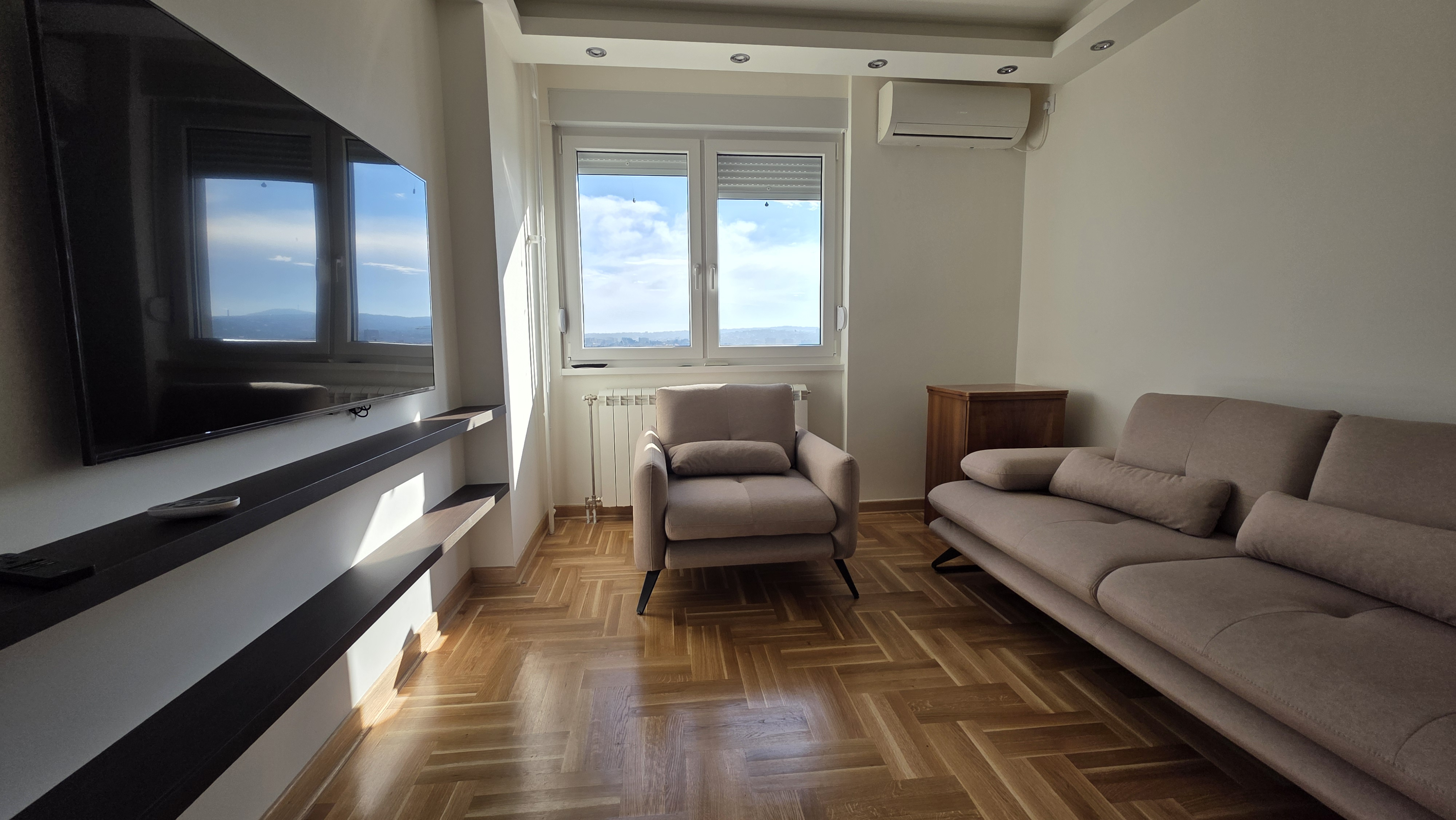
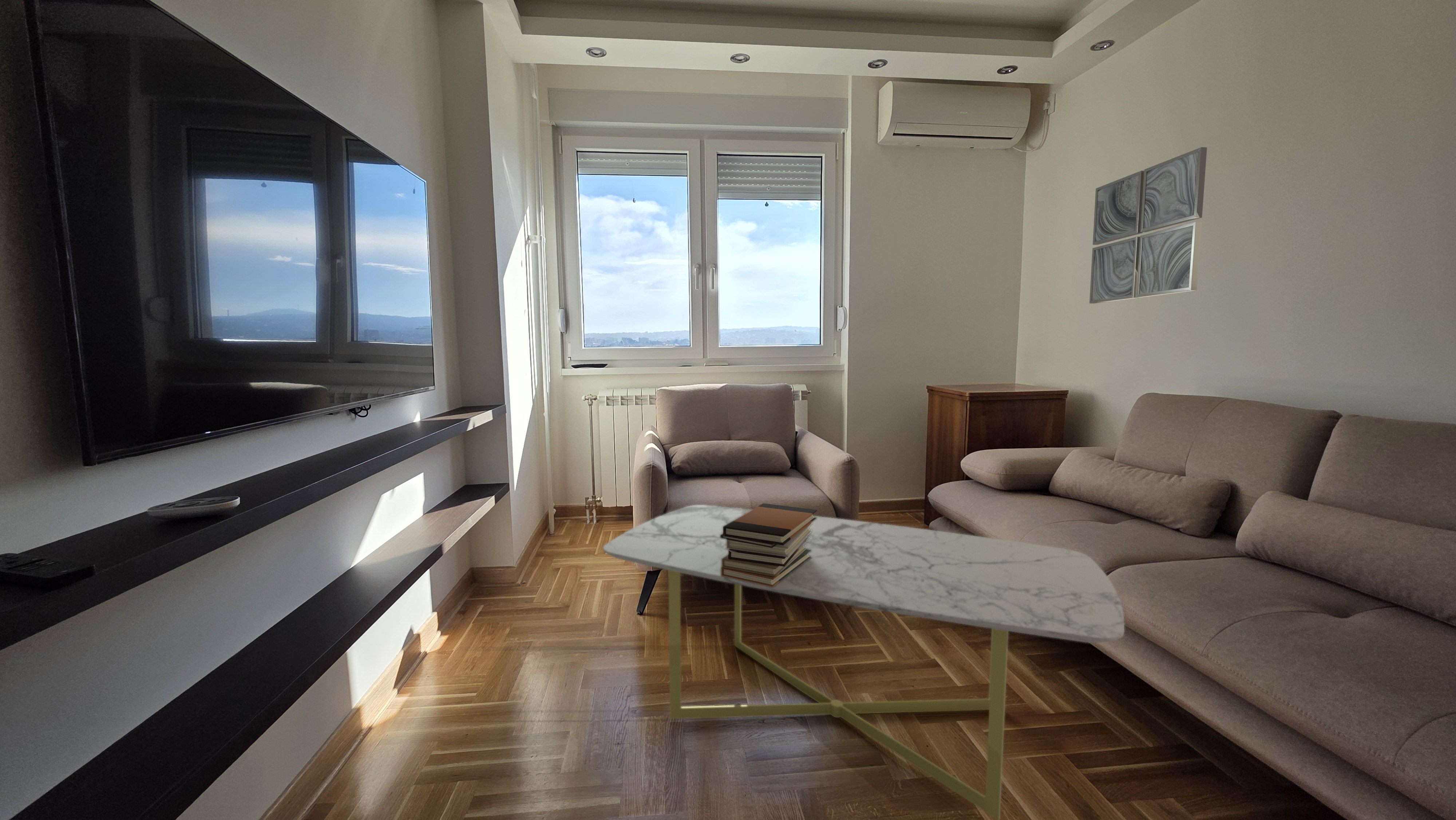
+ coffee table [603,504,1125,820]
+ book stack [720,503,817,587]
+ wall art [1089,147,1207,304]
